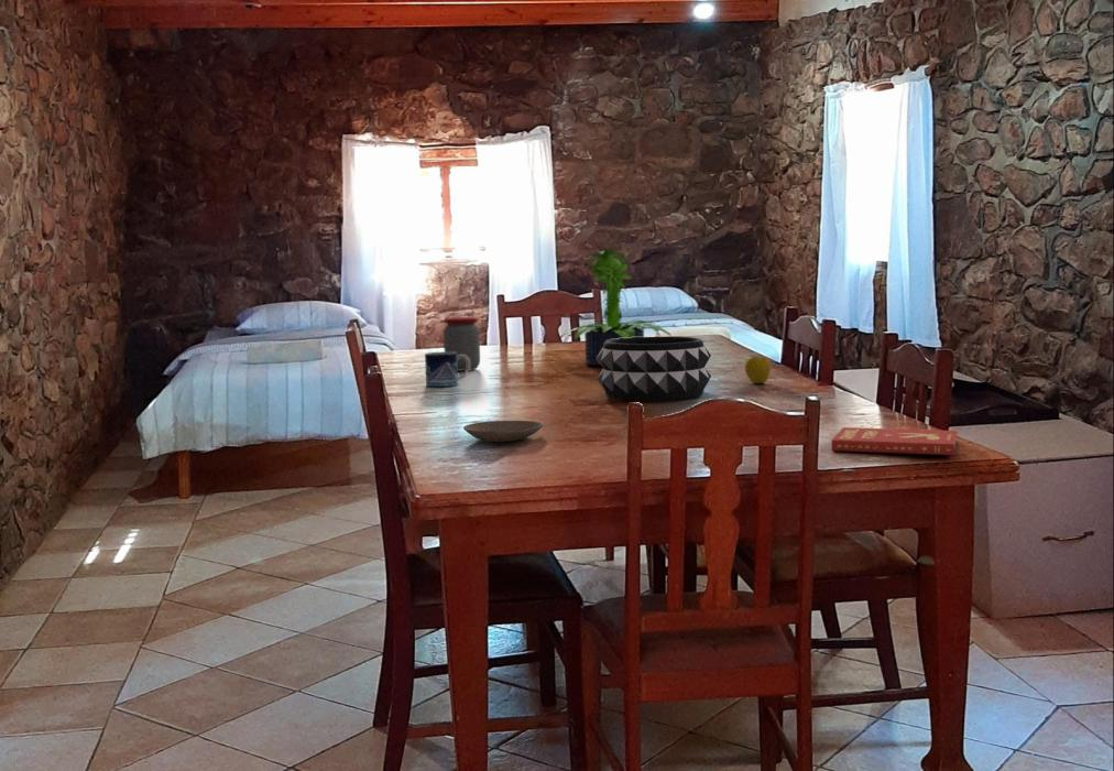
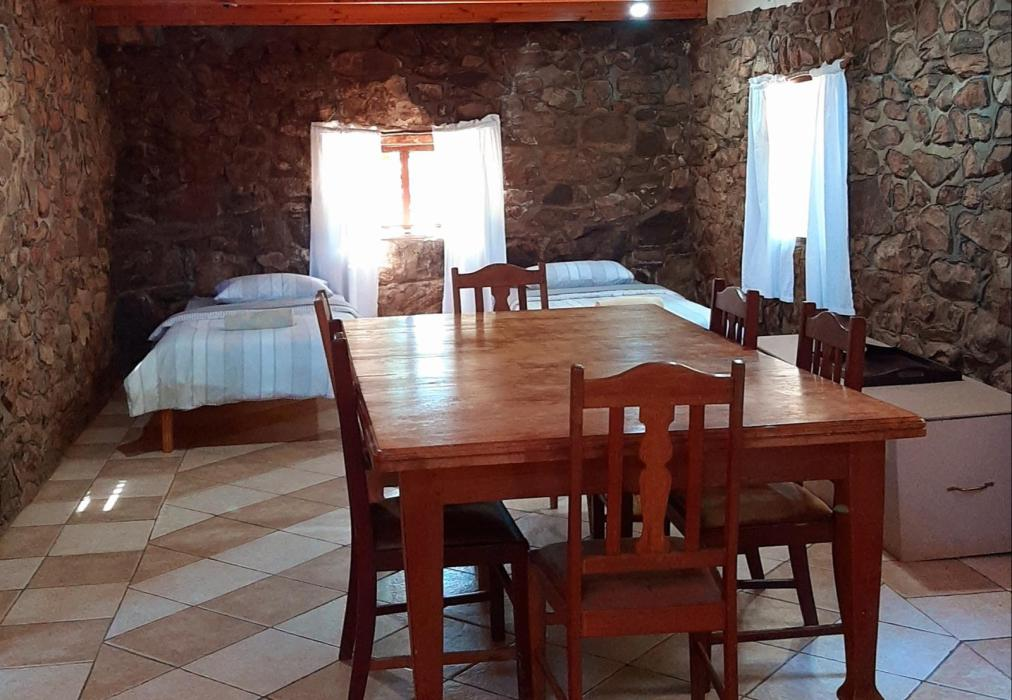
- apple [744,355,772,384]
- plate [462,420,544,443]
- book [831,426,959,456]
- potted plant [557,249,671,367]
- jar [443,316,481,372]
- decorative bowl [597,336,712,401]
- mug [424,351,470,388]
